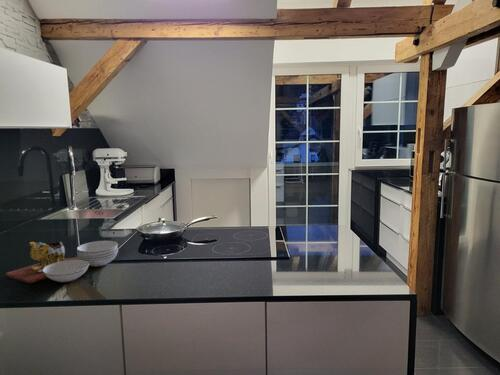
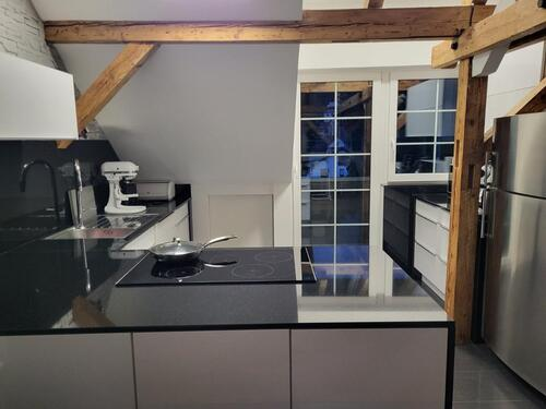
- cutting board [5,240,119,284]
